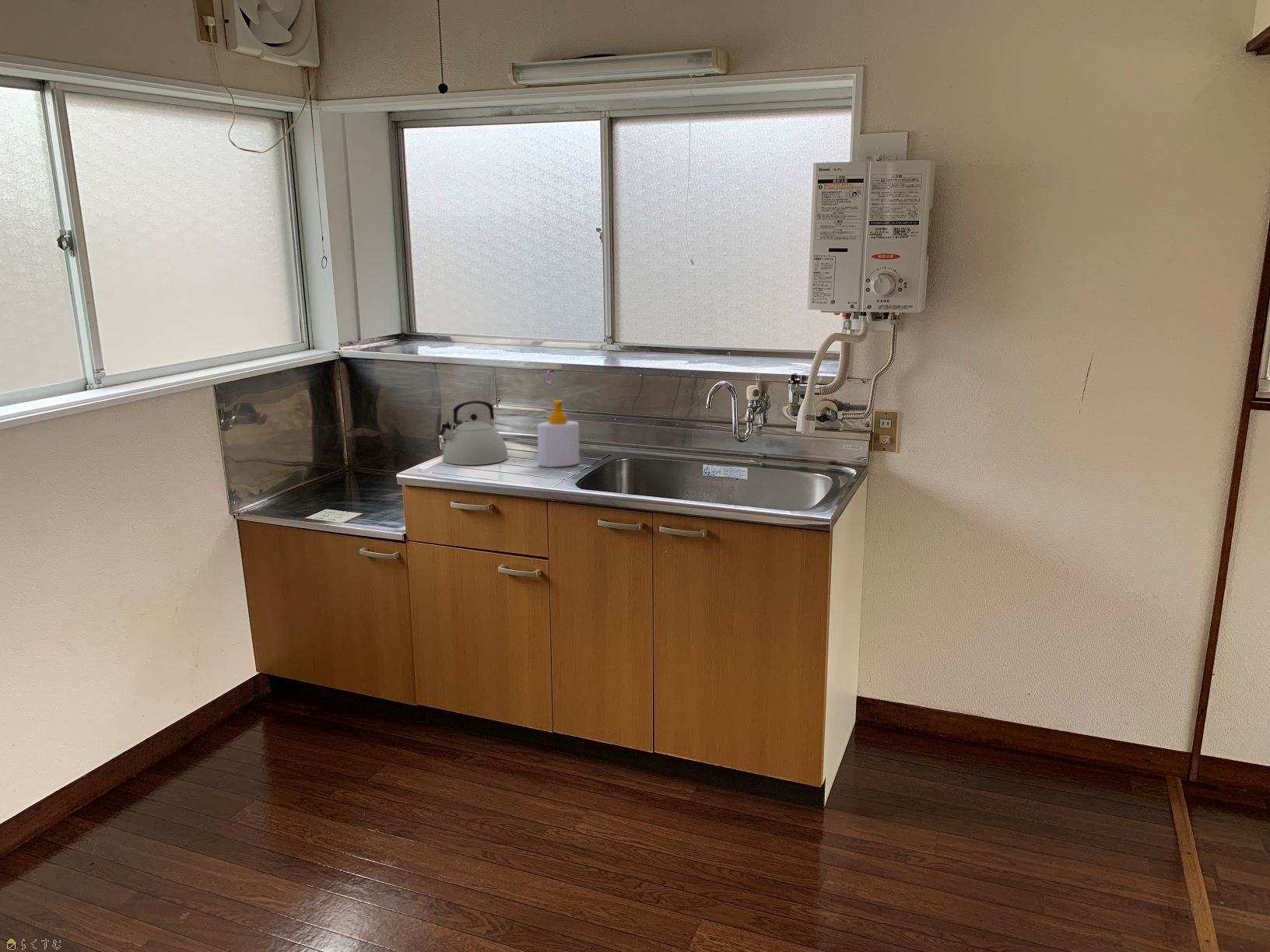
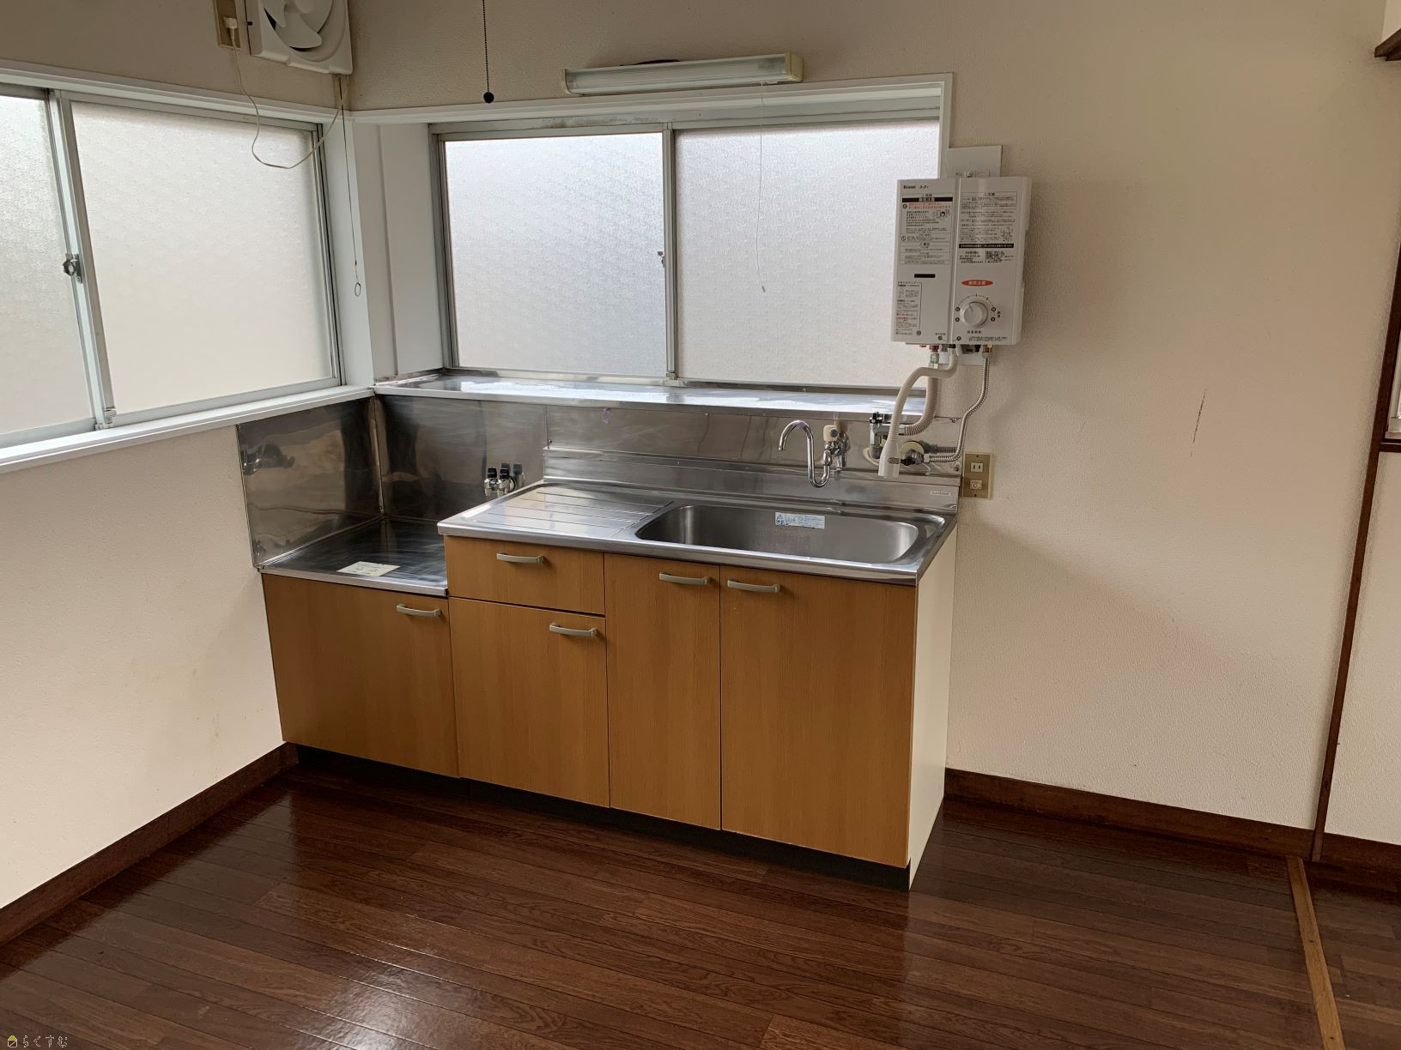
- kettle [439,400,509,466]
- soap bottle [536,399,581,468]
